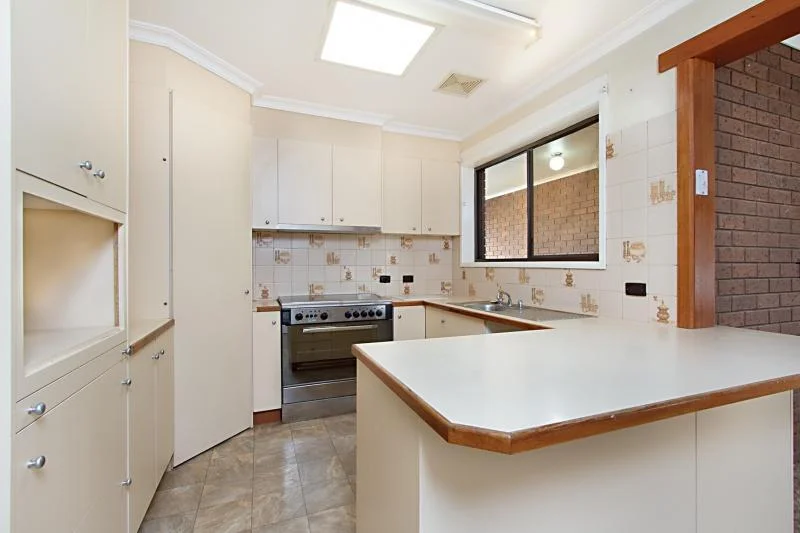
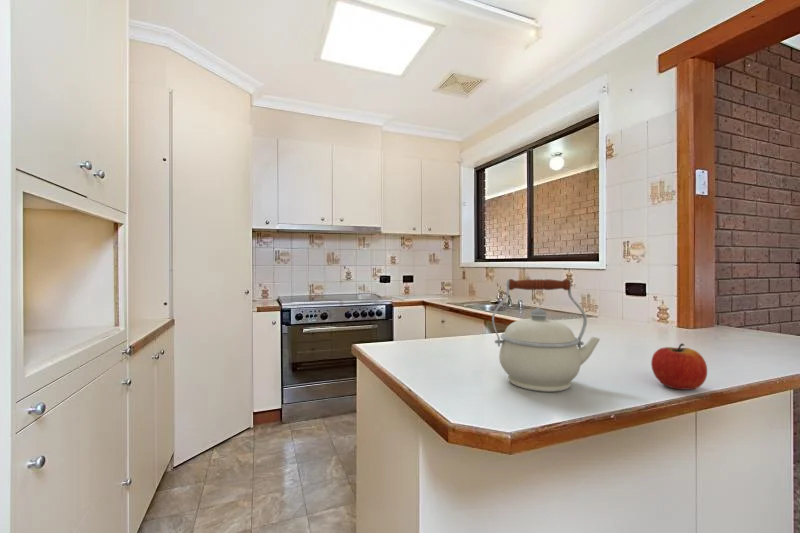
+ apple [650,342,708,391]
+ kettle [491,278,601,393]
